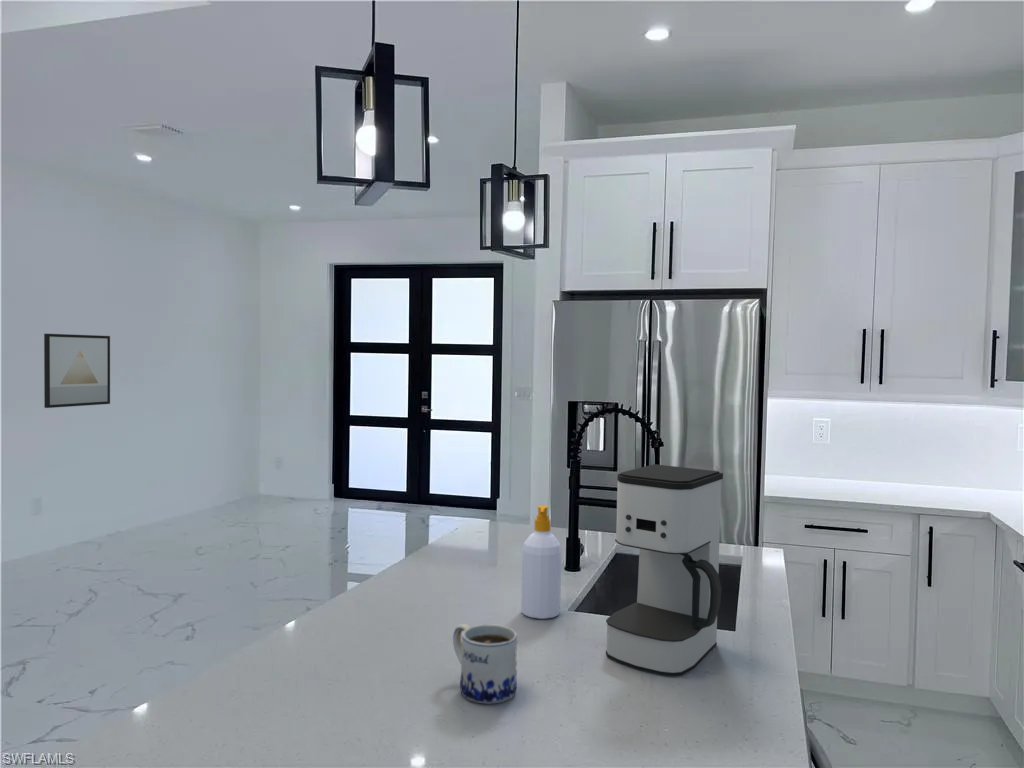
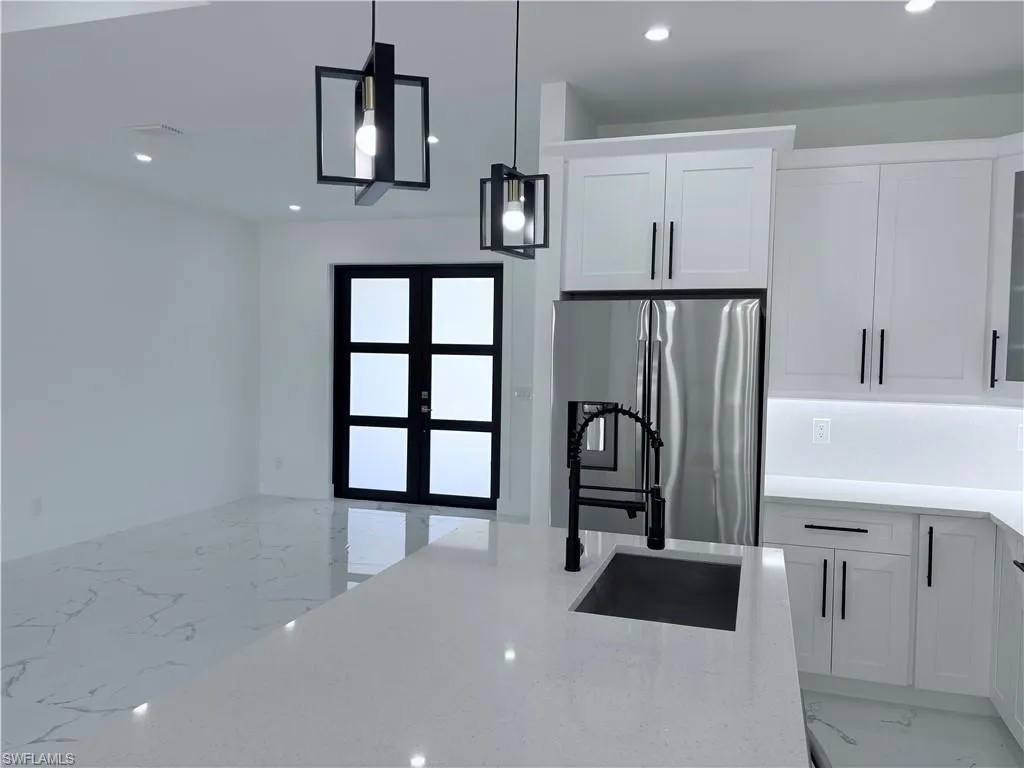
- mug [452,623,518,704]
- wall art [43,333,111,409]
- coffee maker [605,463,724,677]
- soap bottle [520,505,562,620]
